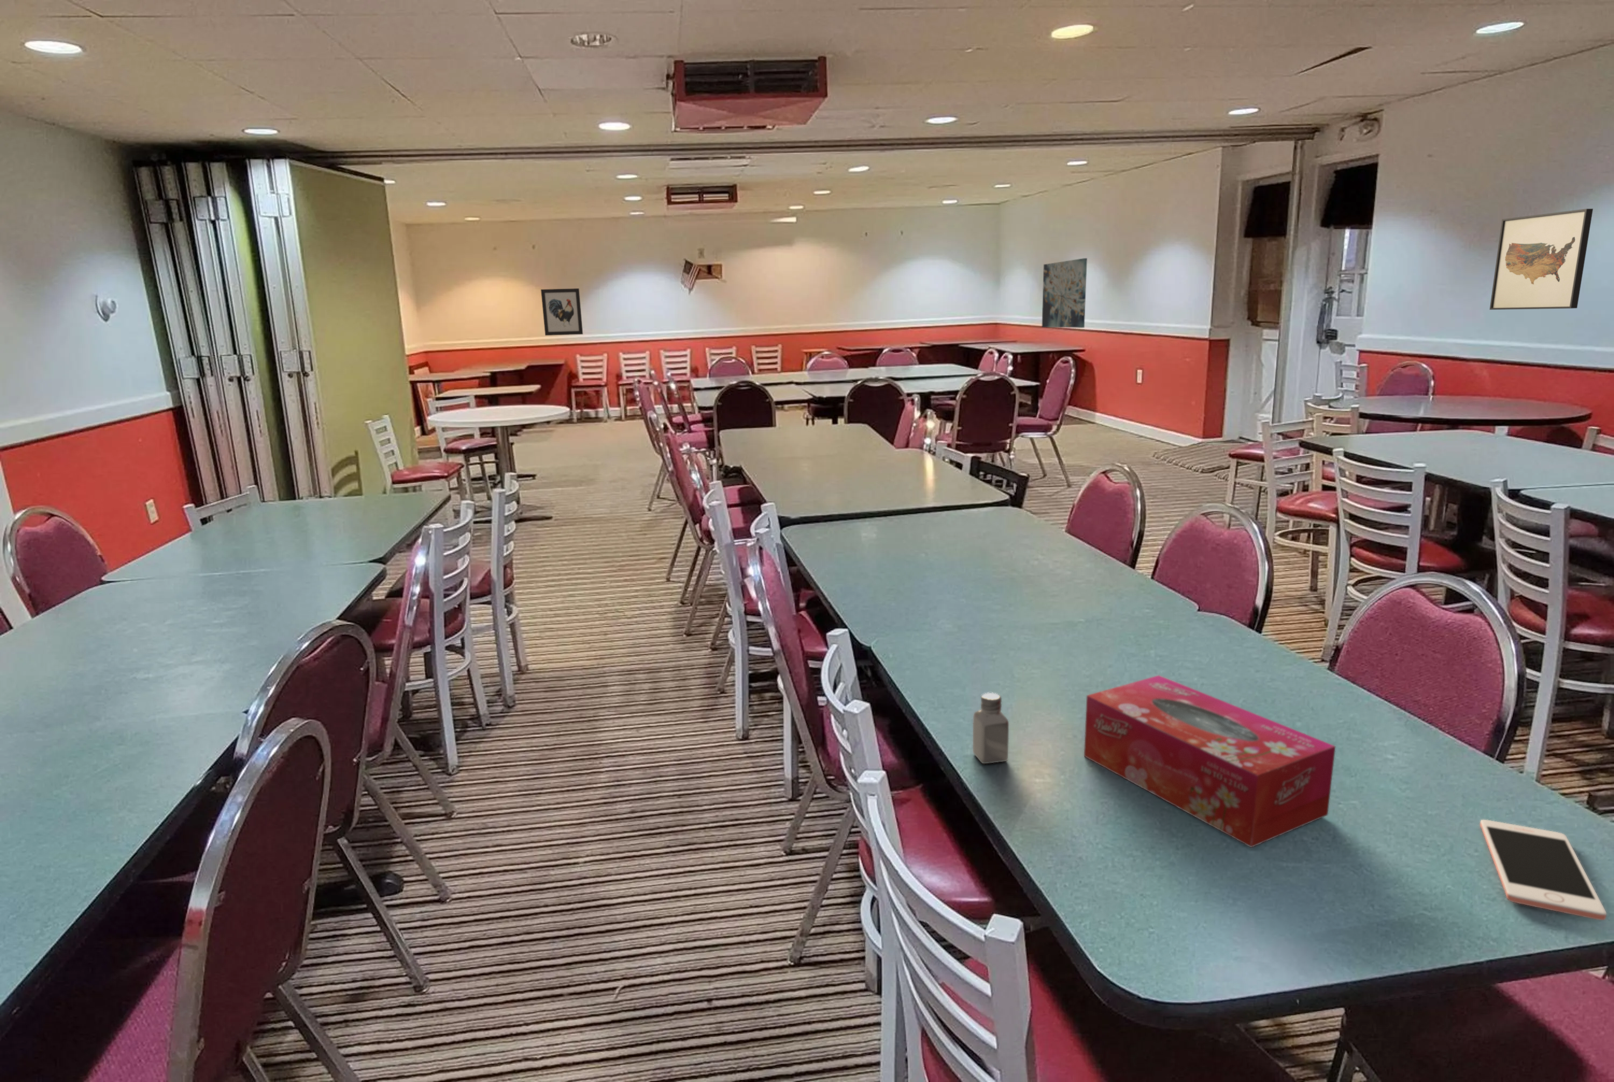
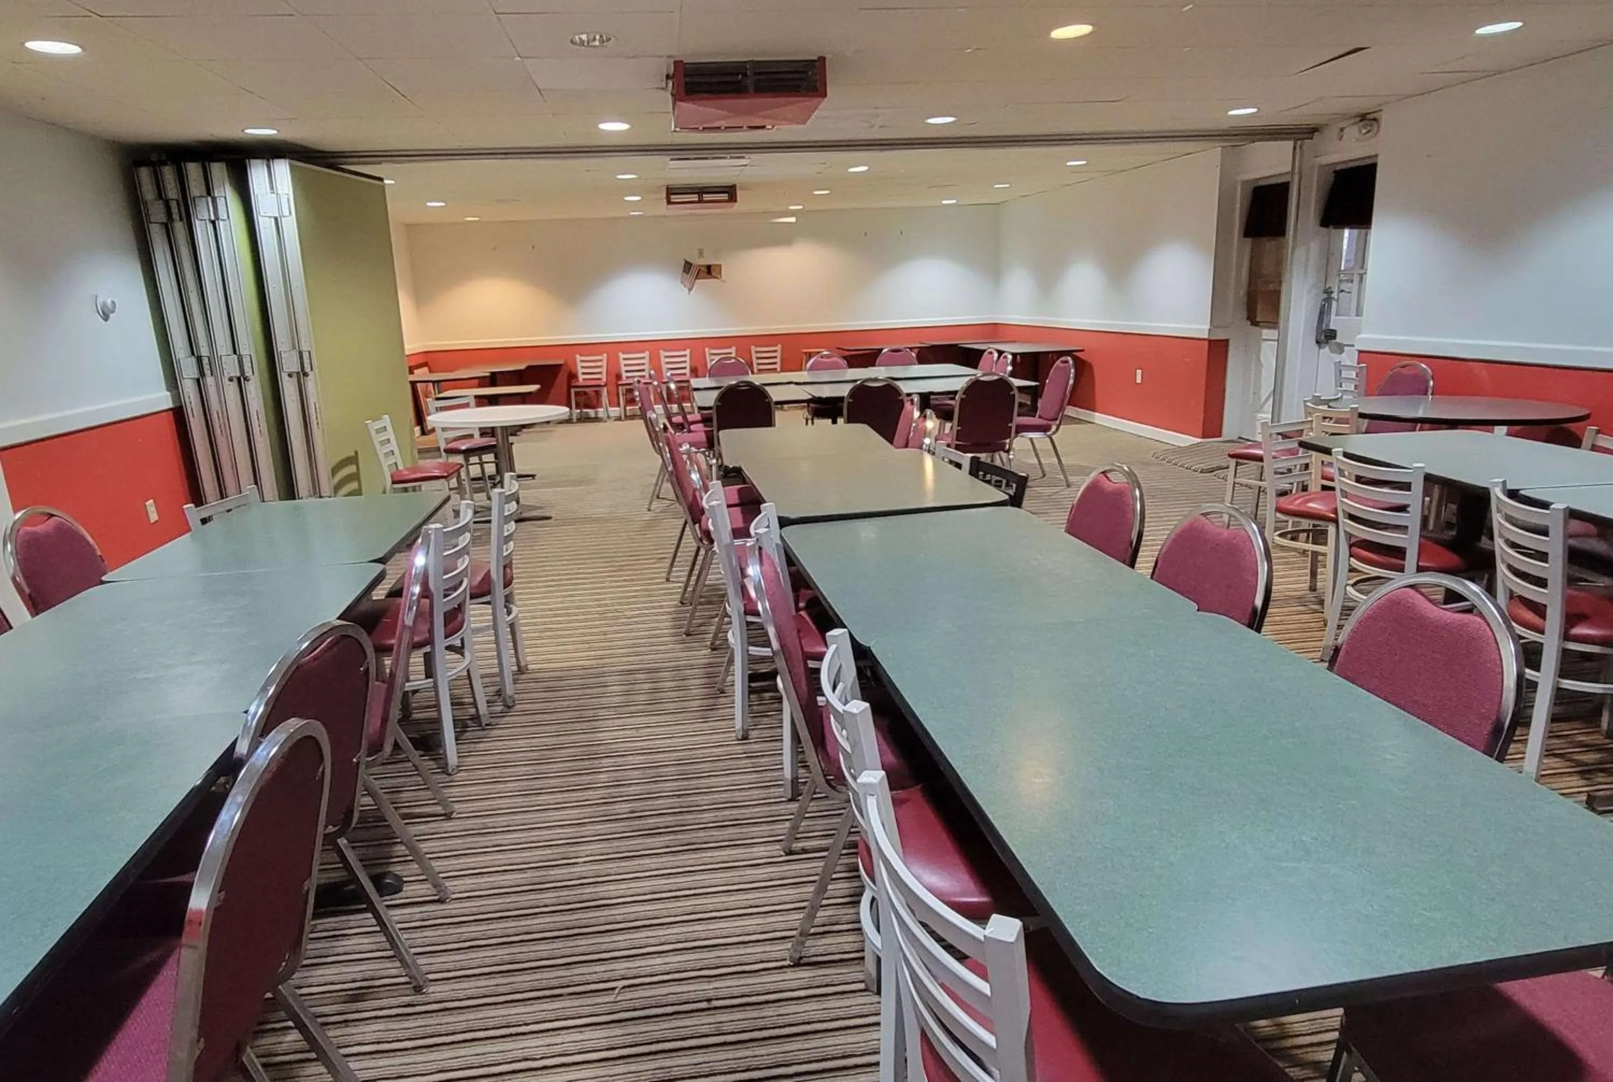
- tissue box [1084,674,1336,848]
- saltshaker [973,692,1009,764]
- cell phone [1480,819,1607,920]
- wall art [1041,257,1087,328]
- wall art [540,287,584,336]
- wall art [1490,208,1593,310]
